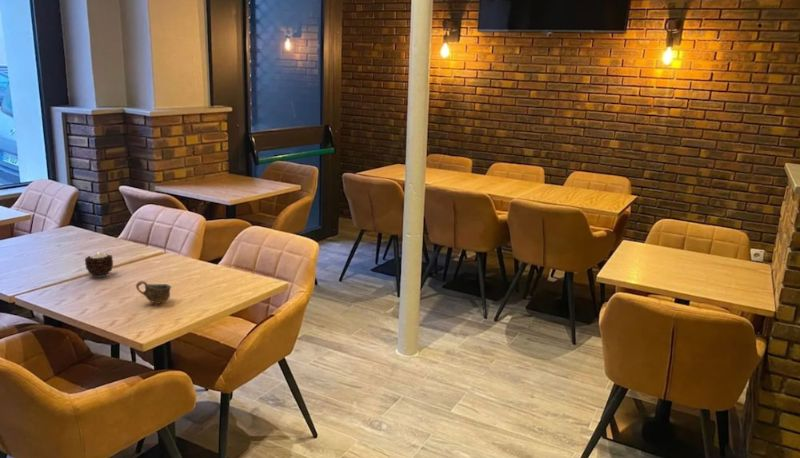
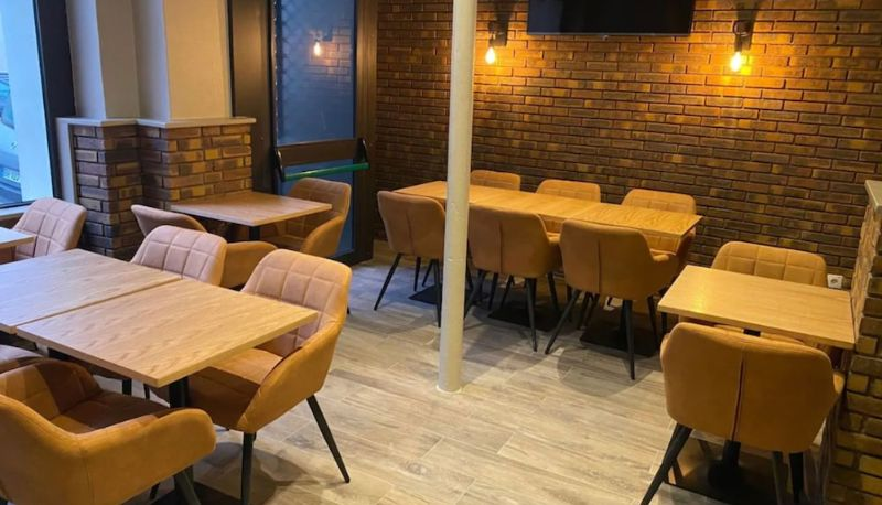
- cup [135,280,172,305]
- candle [84,252,114,278]
